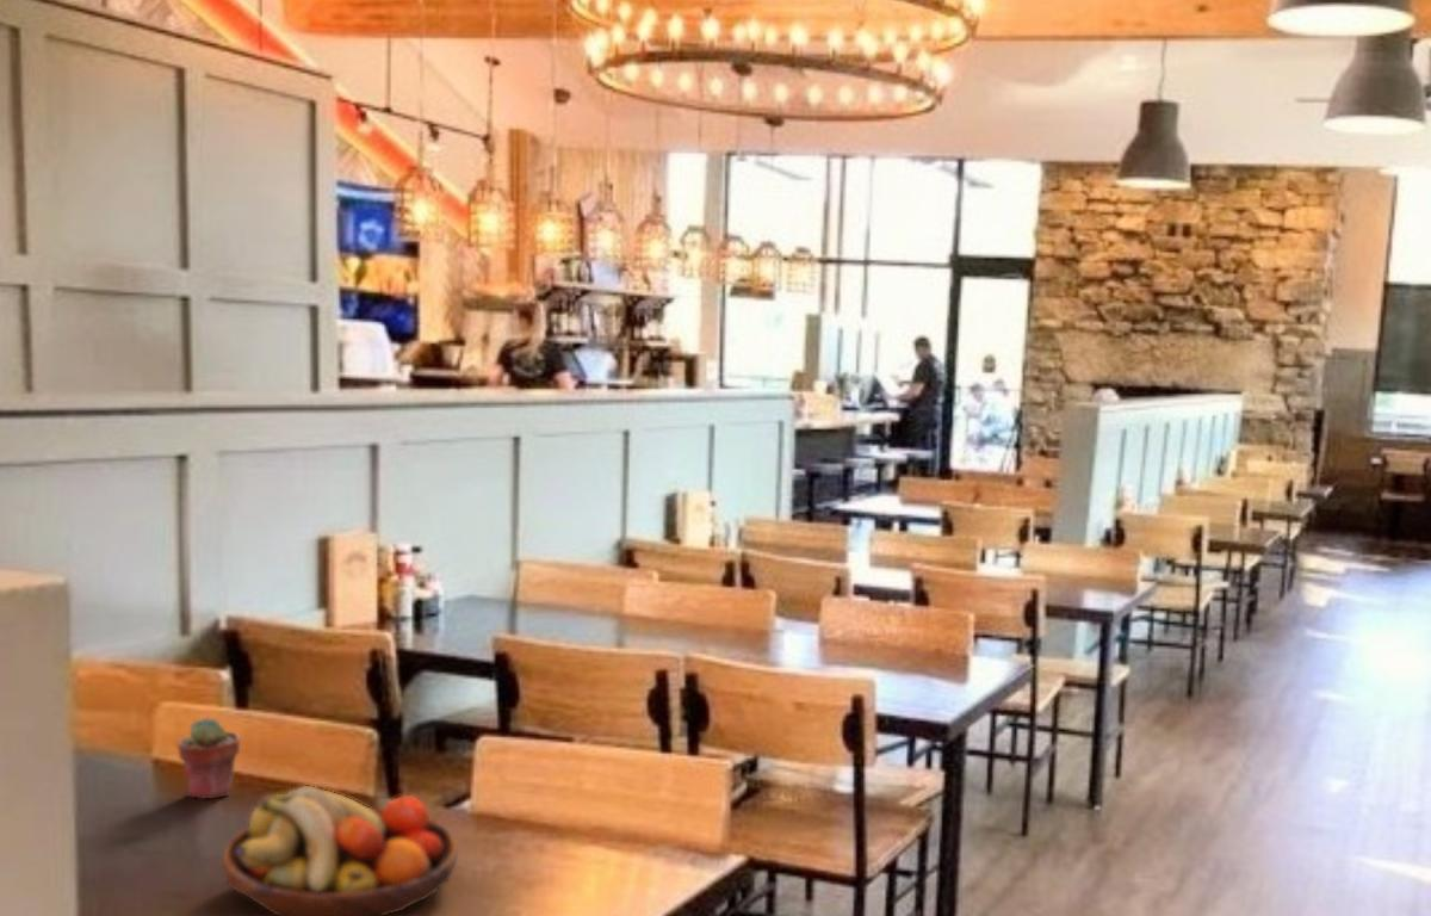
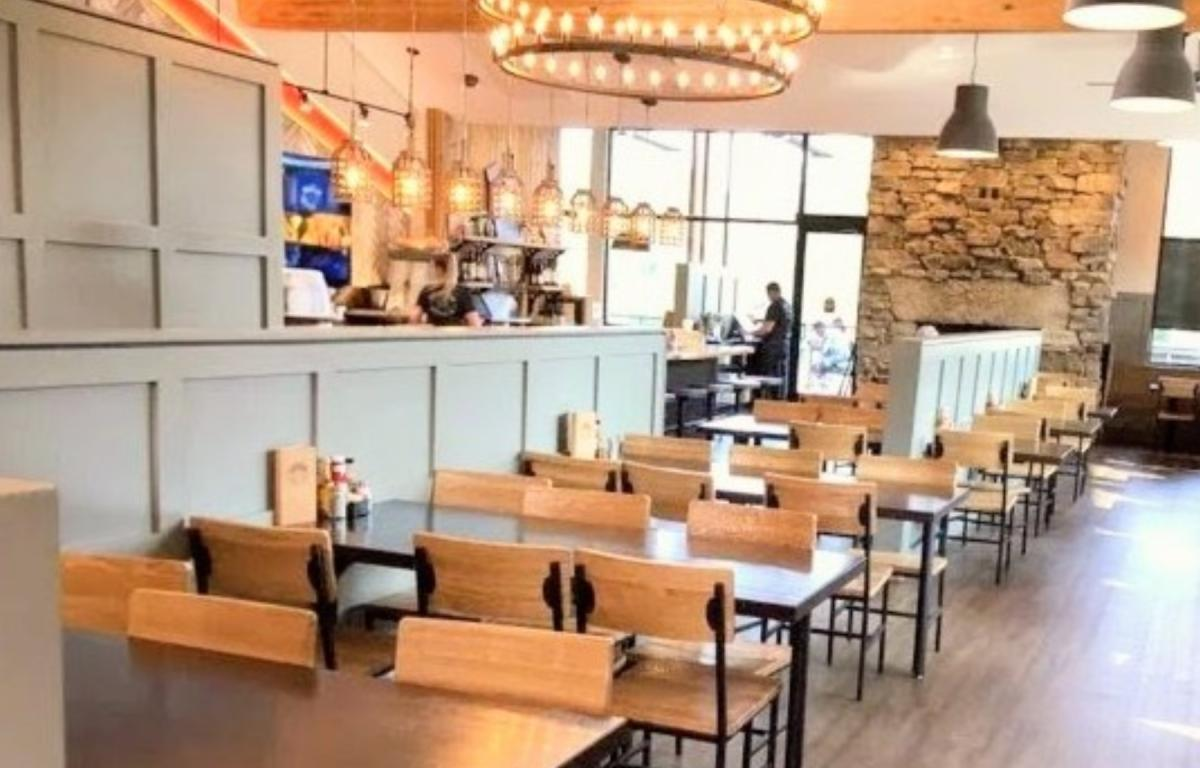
- fruit bowl [222,785,459,916]
- potted succulent [176,716,241,799]
